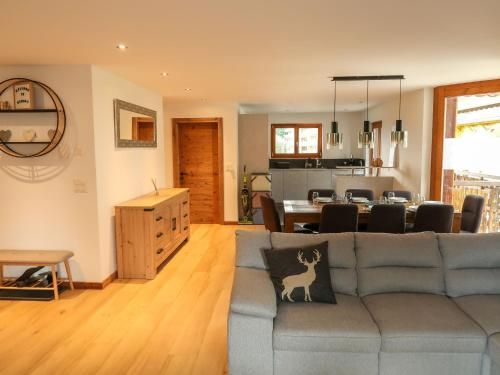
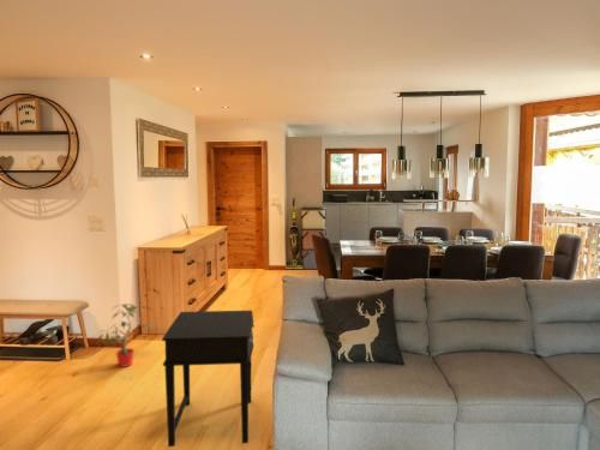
+ side table [161,310,257,448]
+ potted plant [96,302,157,368]
